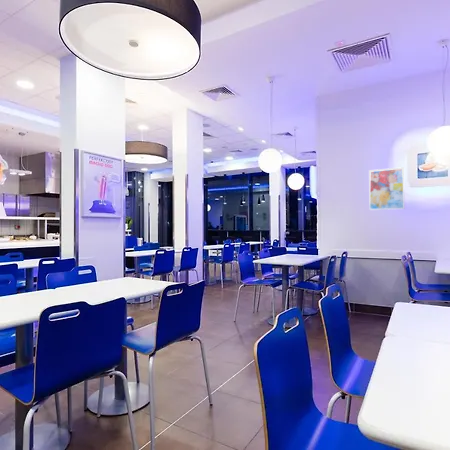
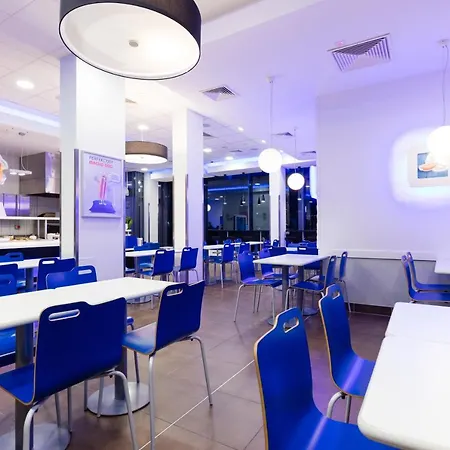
- wall art [368,166,405,211]
